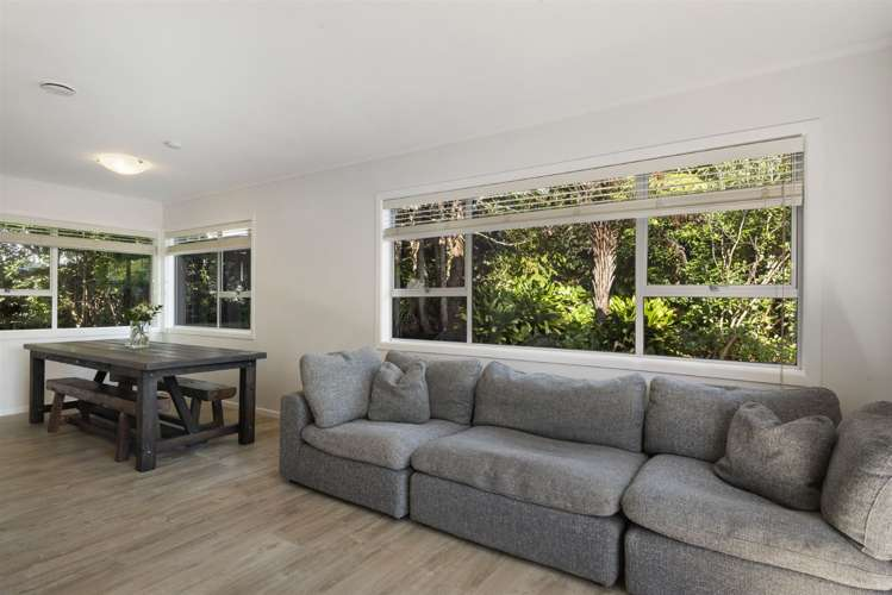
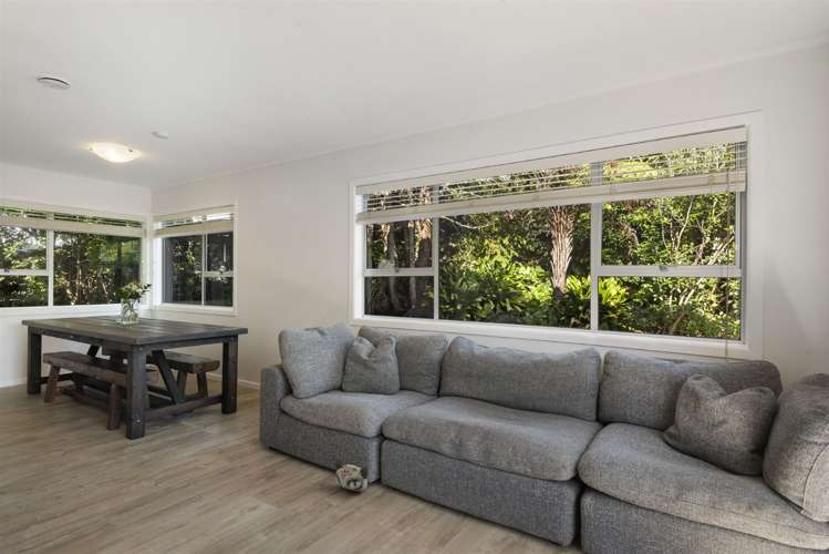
+ plush toy [334,458,370,492]
